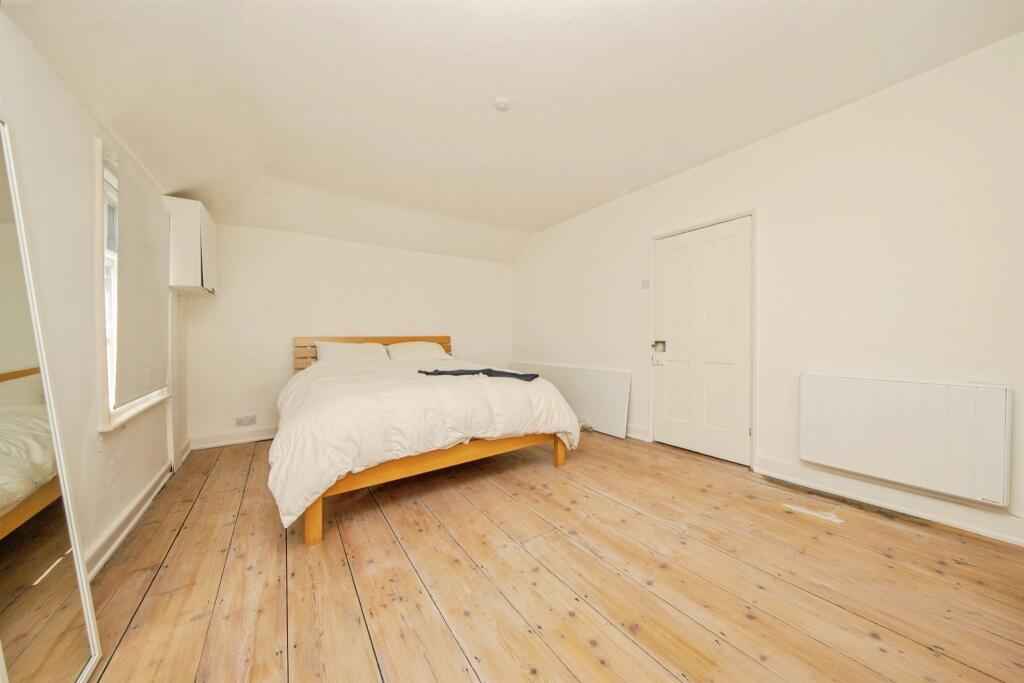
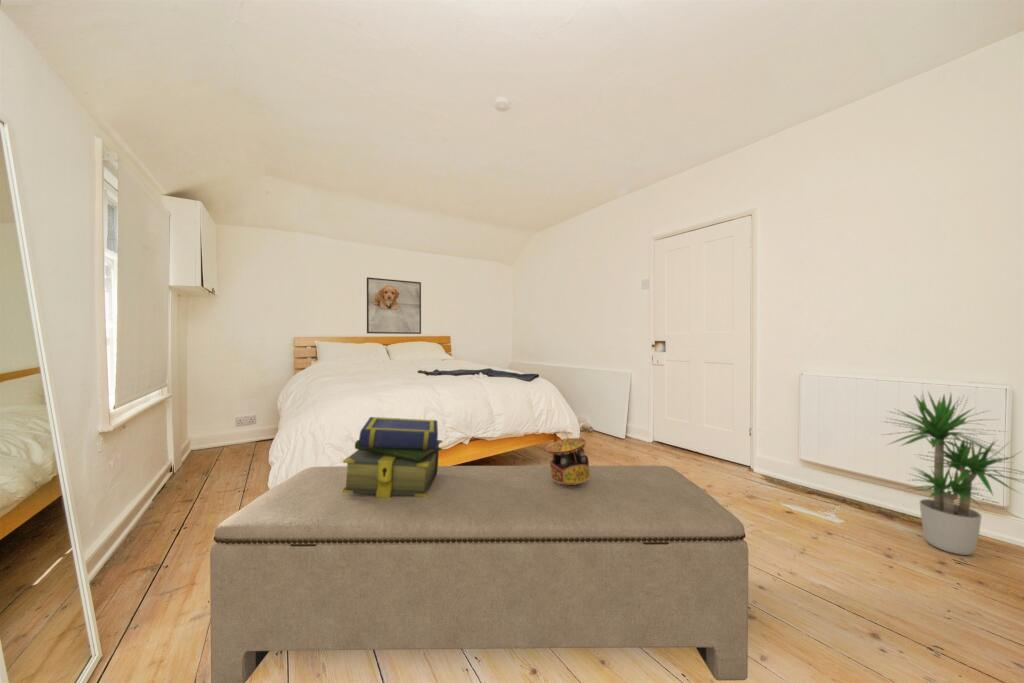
+ potted plant [881,388,1024,556]
+ decorative box [545,437,590,485]
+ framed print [366,276,422,335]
+ bench [209,464,749,683]
+ stack of books [341,416,444,498]
